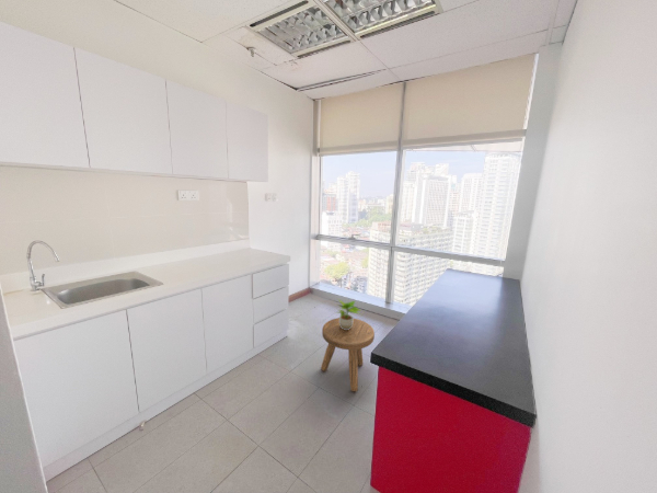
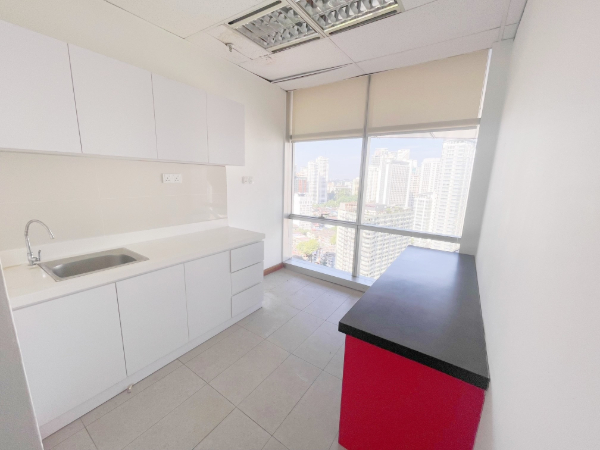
- stool [320,317,376,392]
- potted plant [336,298,361,330]
